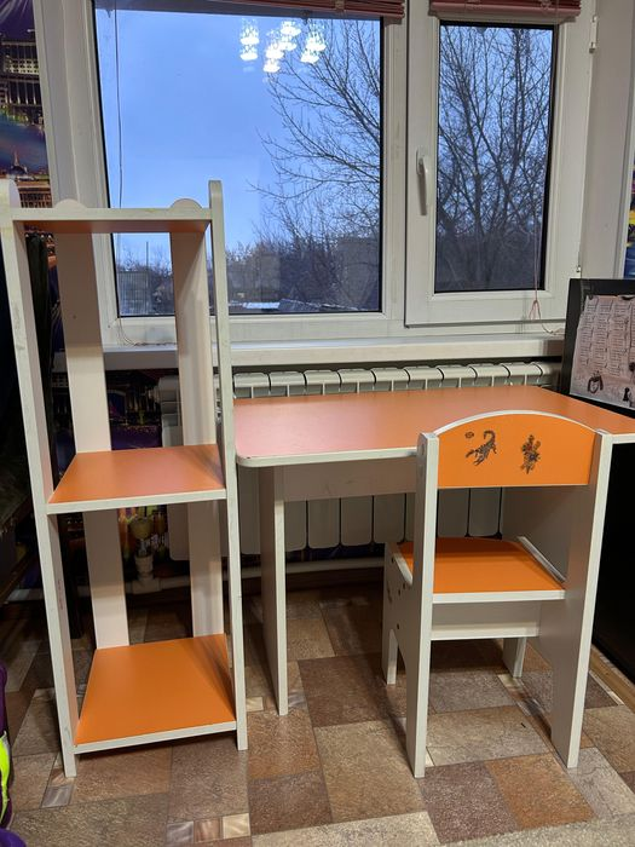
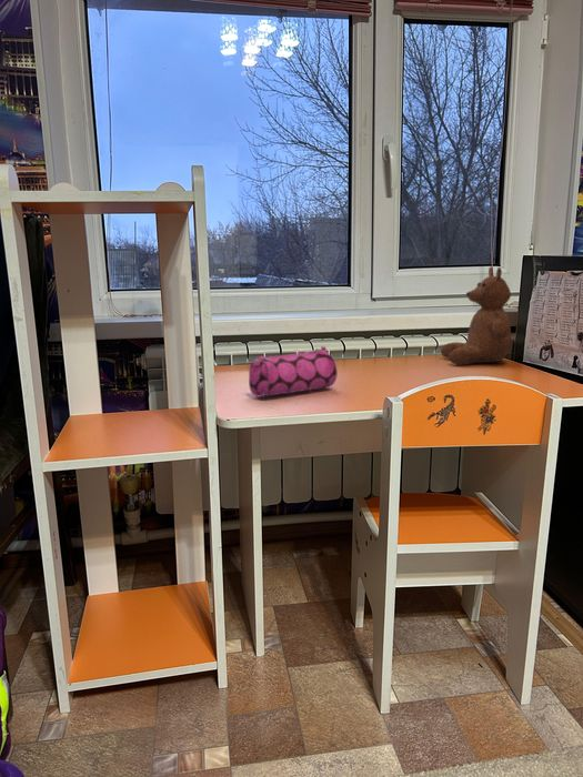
+ pencil case [248,345,339,398]
+ teddy bear [440,265,512,365]
